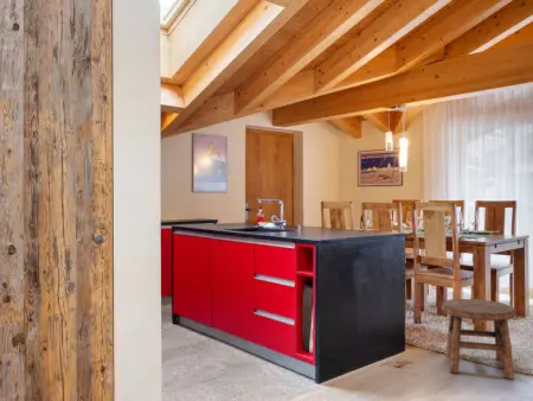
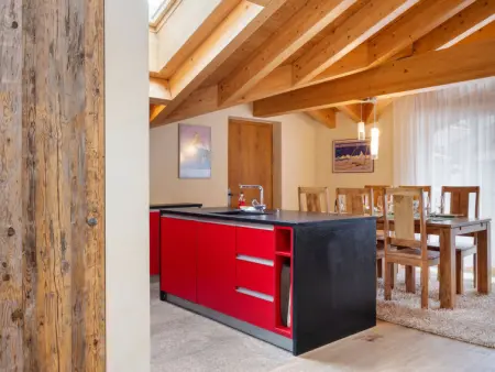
- stool [441,298,518,380]
